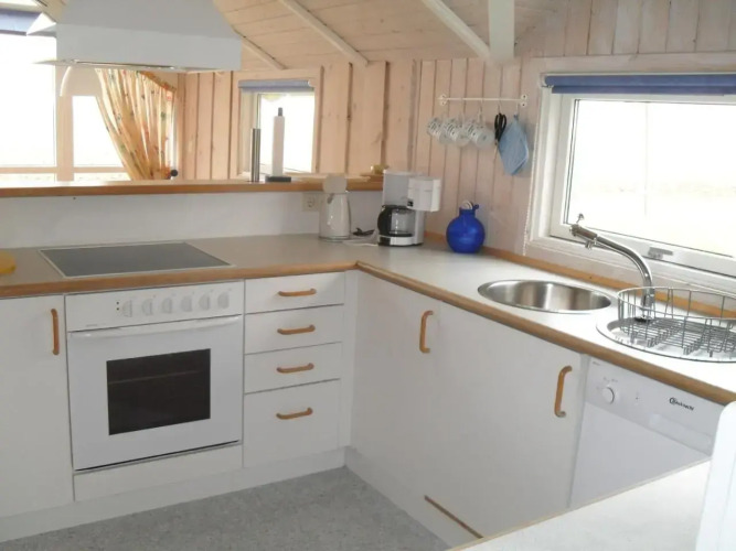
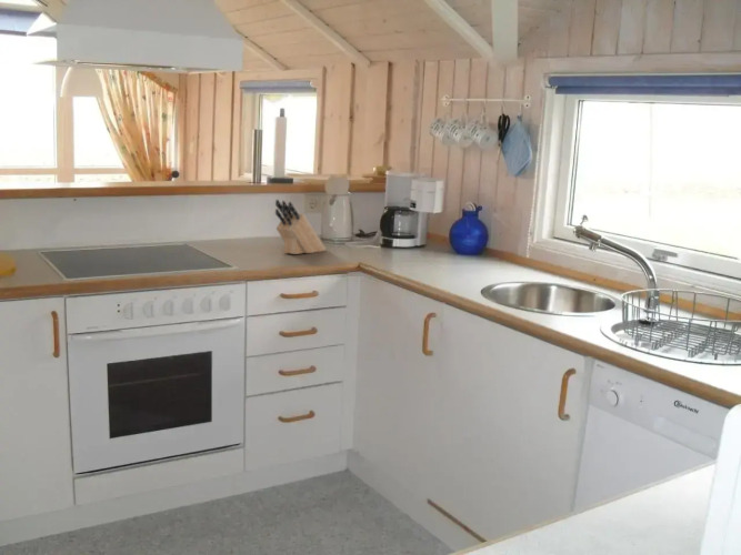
+ knife block [274,199,327,255]
